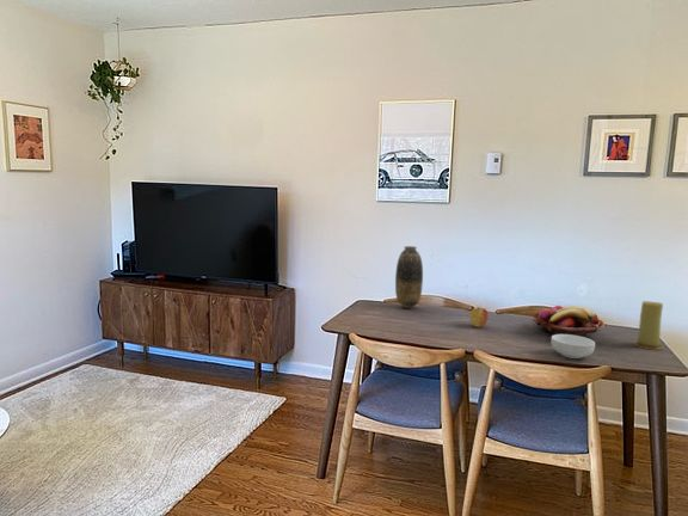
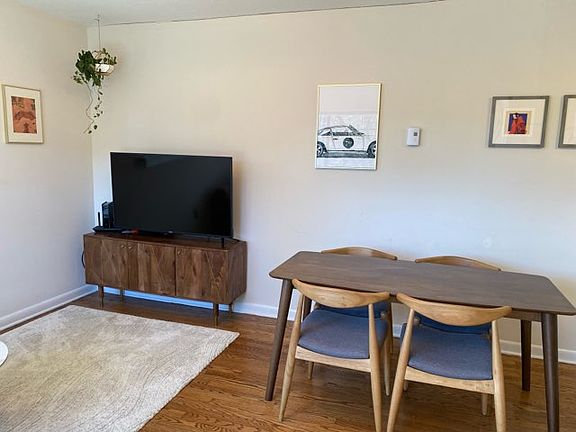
- vase [394,245,424,309]
- fruit basket [530,305,609,337]
- cereal bowl [549,333,596,360]
- candle [632,300,664,350]
- apple [468,306,490,328]
